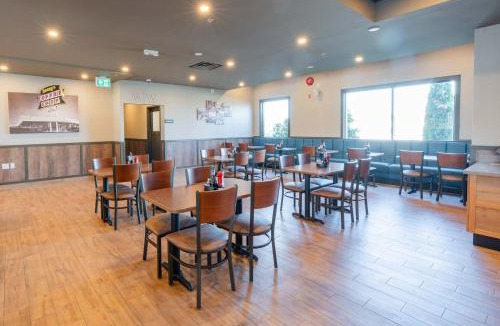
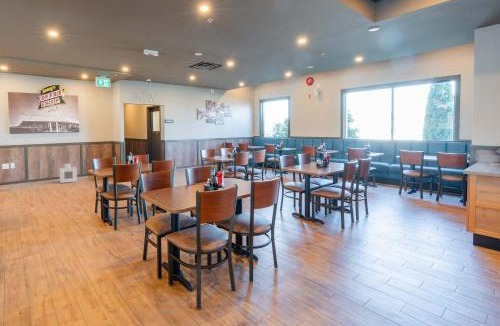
+ air purifier [58,163,78,184]
